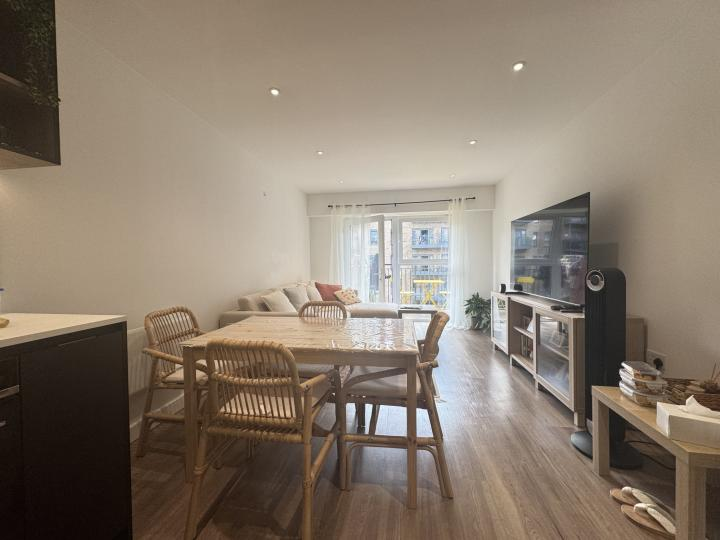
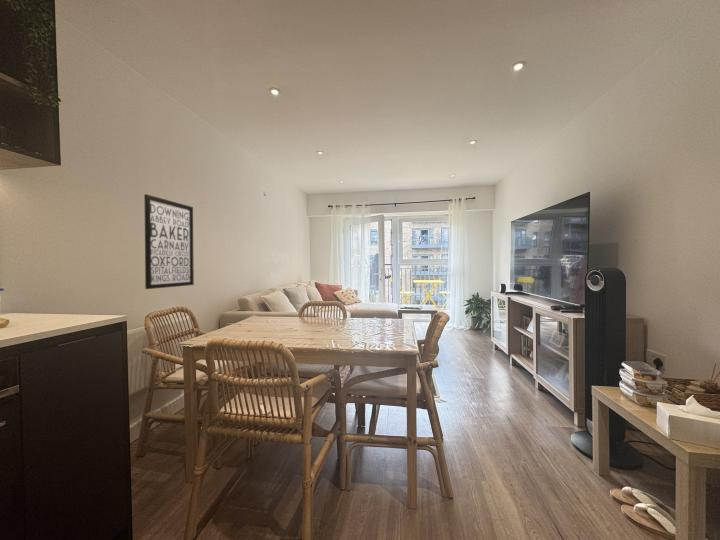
+ wall art [143,193,195,290]
